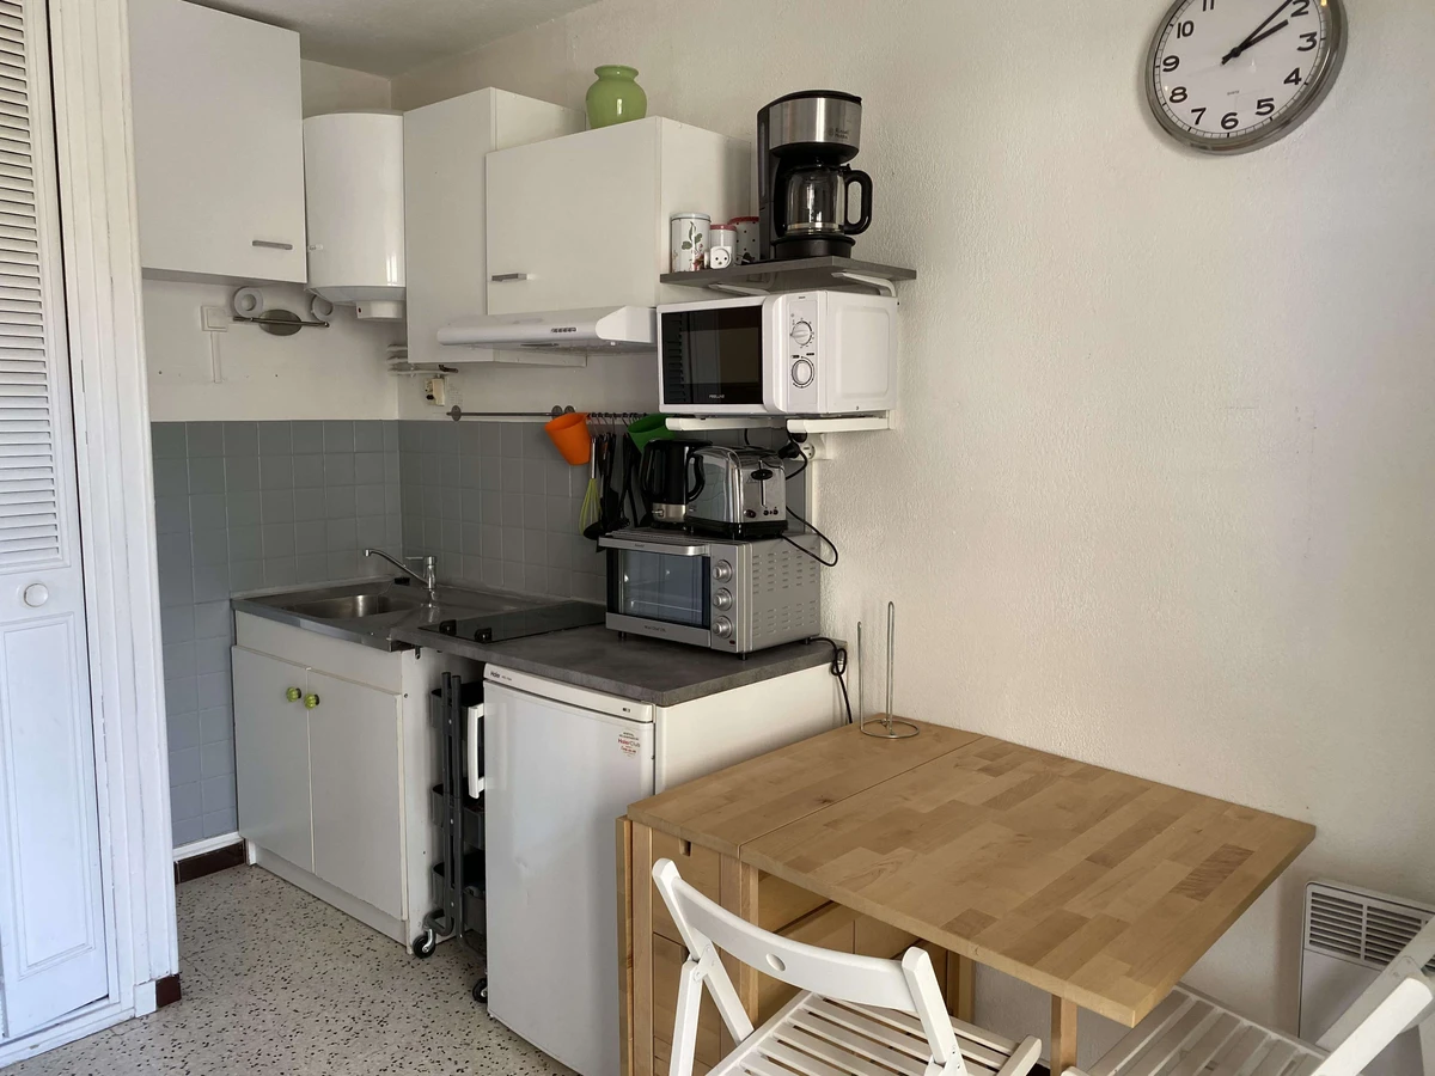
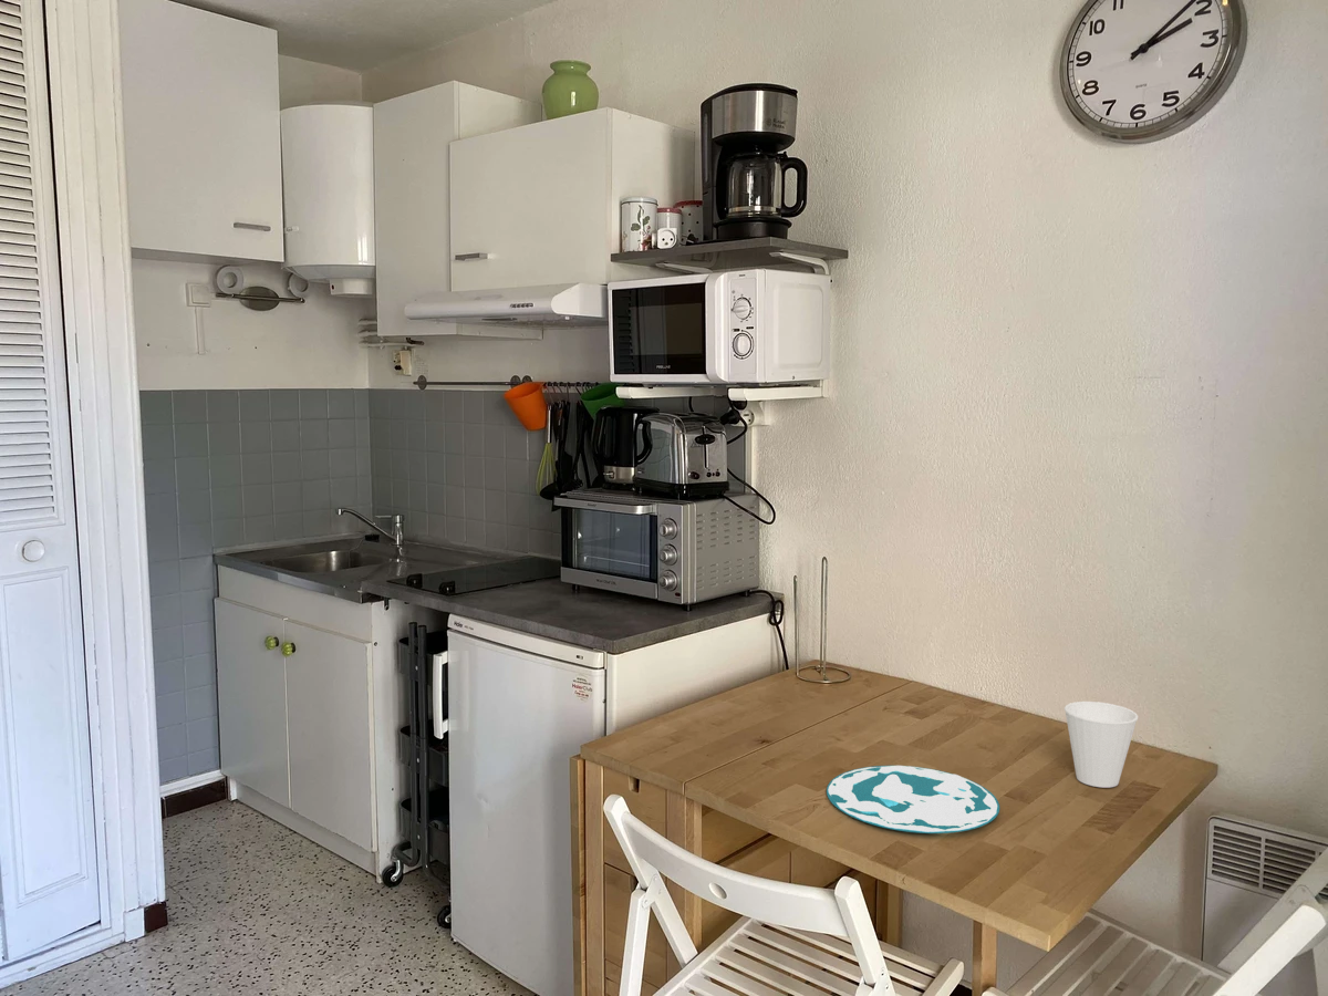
+ cup [1064,701,1139,789]
+ plate [826,765,1000,834]
